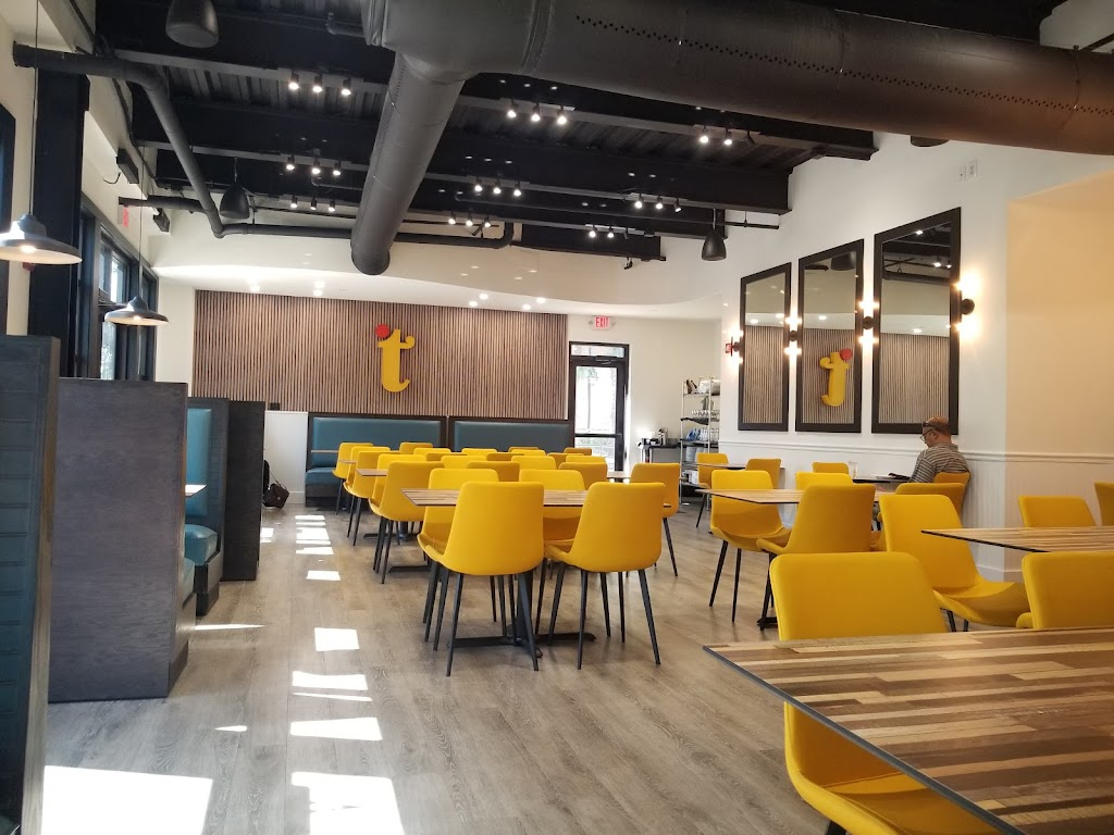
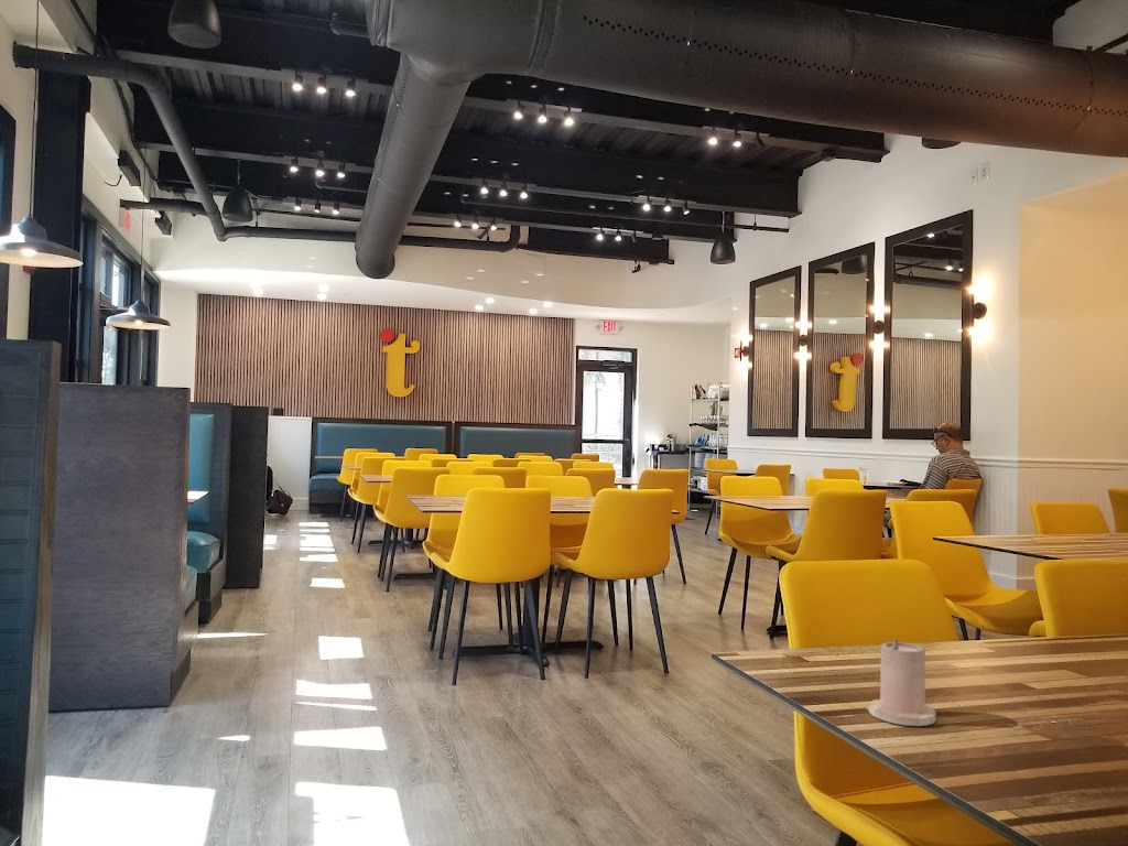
+ candle [868,638,936,727]
